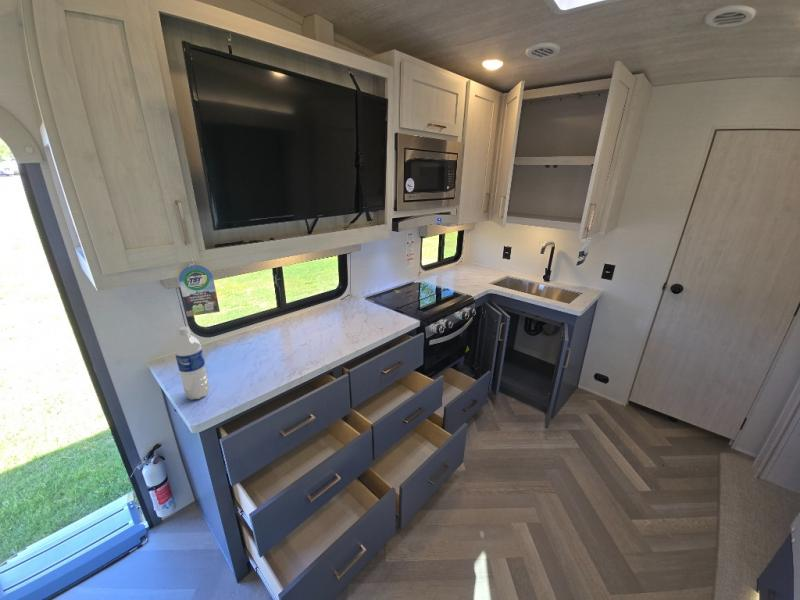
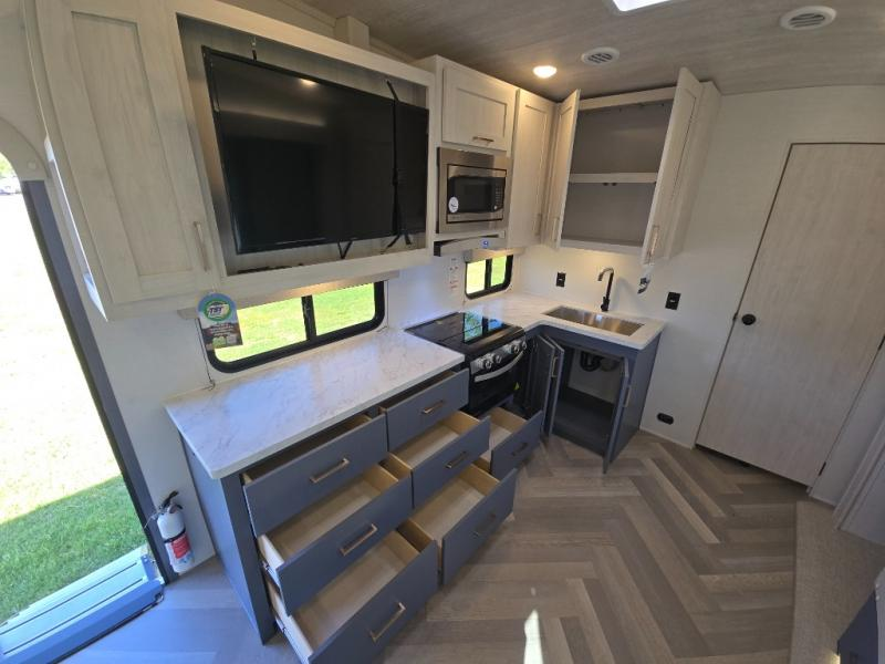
- water bottle [174,325,210,401]
